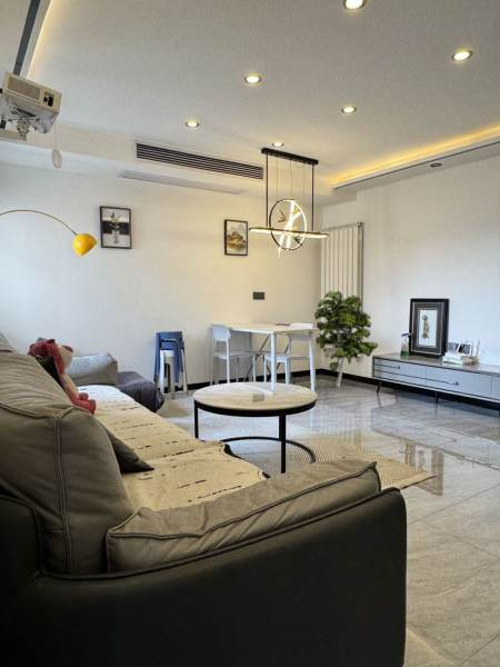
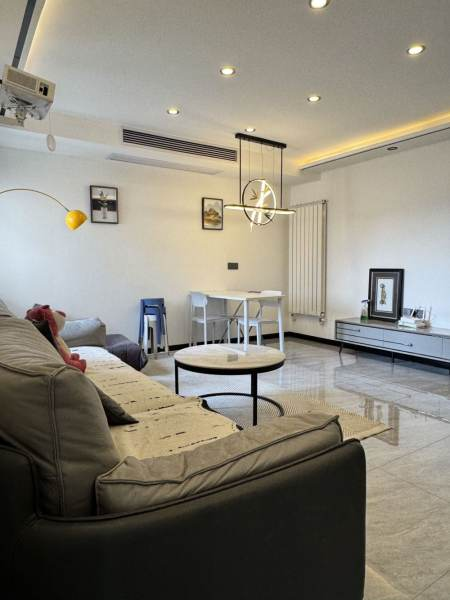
- indoor plant [313,290,379,388]
